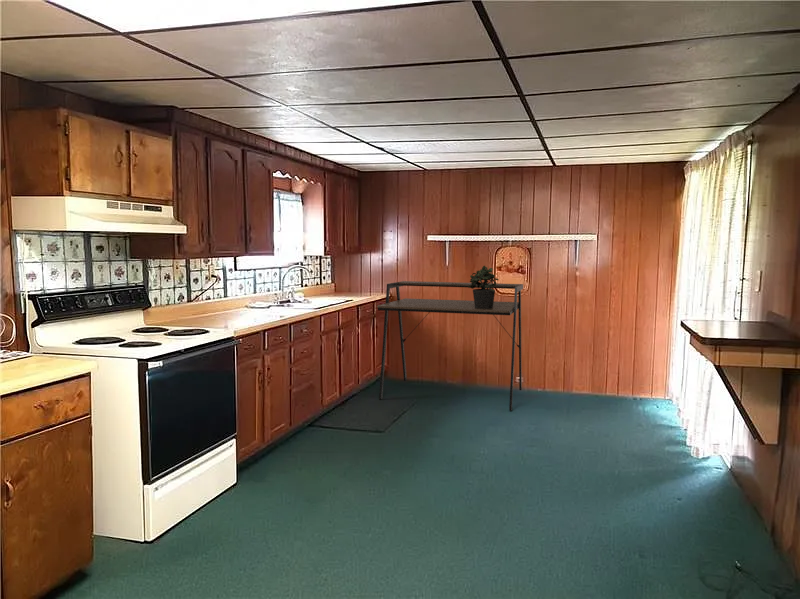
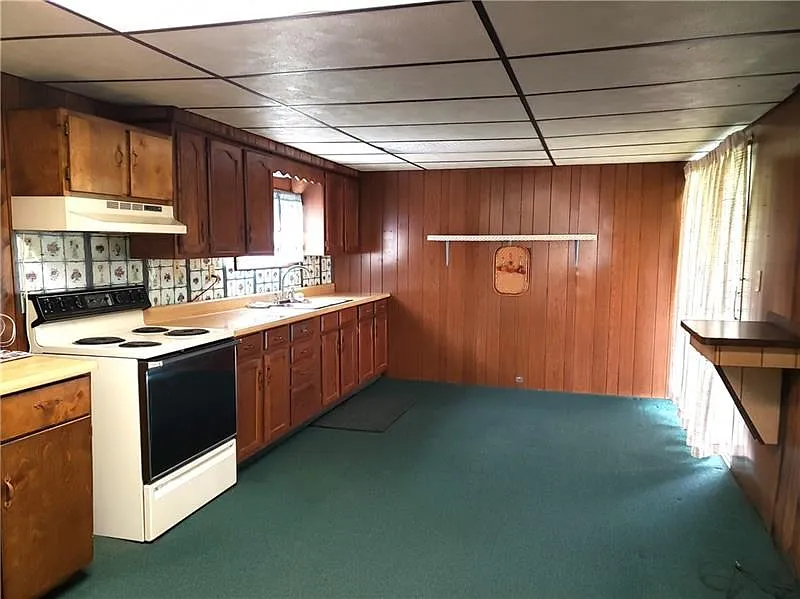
- potted plant [468,265,500,309]
- desk [376,280,524,411]
